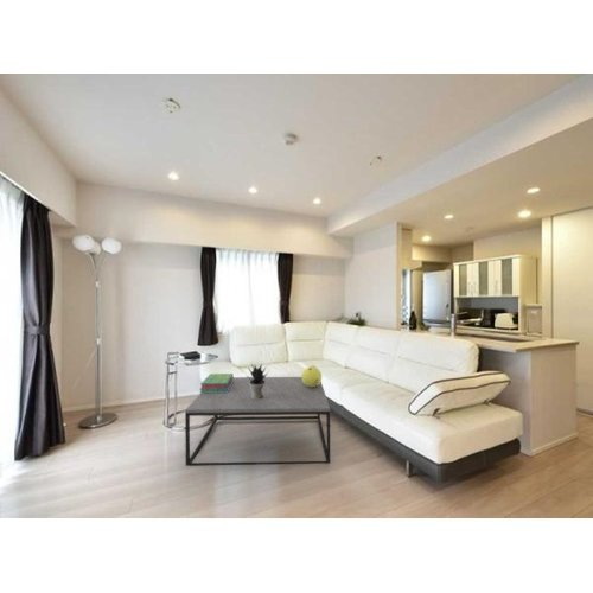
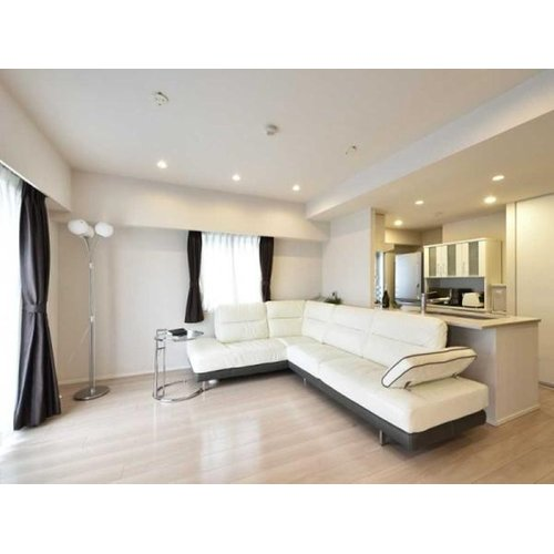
- coffee table [184,376,331,467]
- stack of books [198,372,235,395]
- decorative sphere [300,364,323,387]
- potted plant [246,363,270,398]
